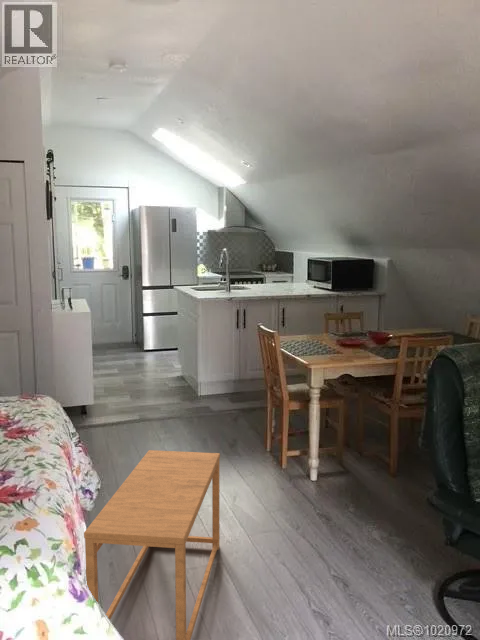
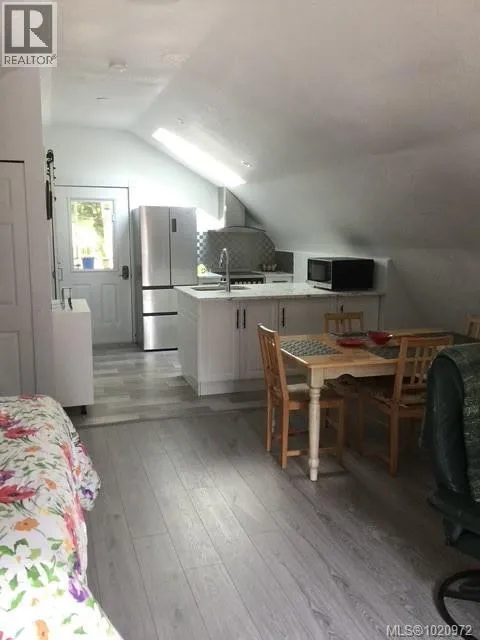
- side table [83,449,221,640]
